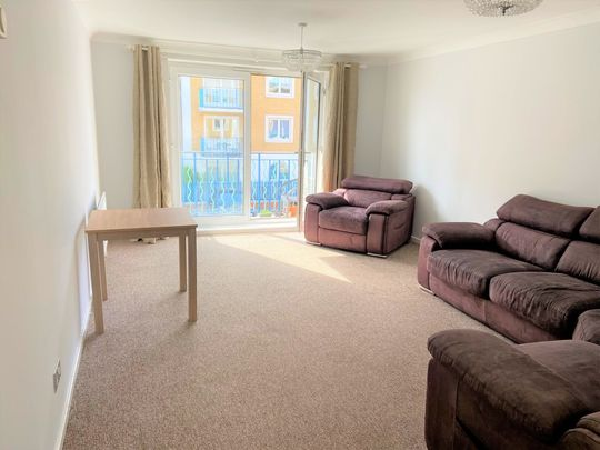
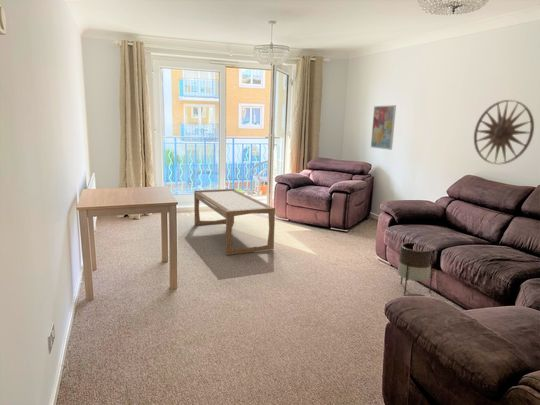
+ wall art [473,99,535,165]
+ planter [397,241,433,297]
+ coffee table [193,188,276,256]
+ wall art [370,104,397,151]
